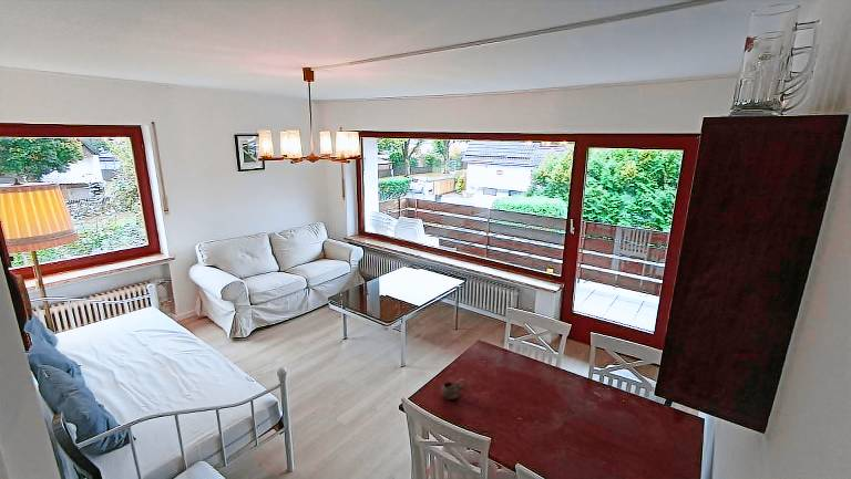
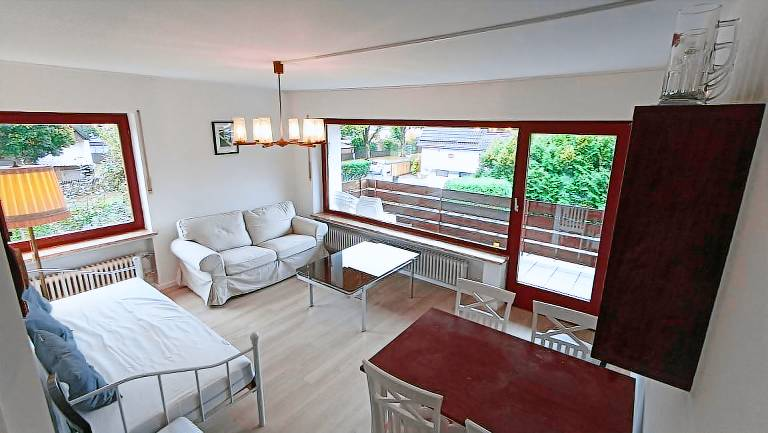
- cup [440,377,468,400]
